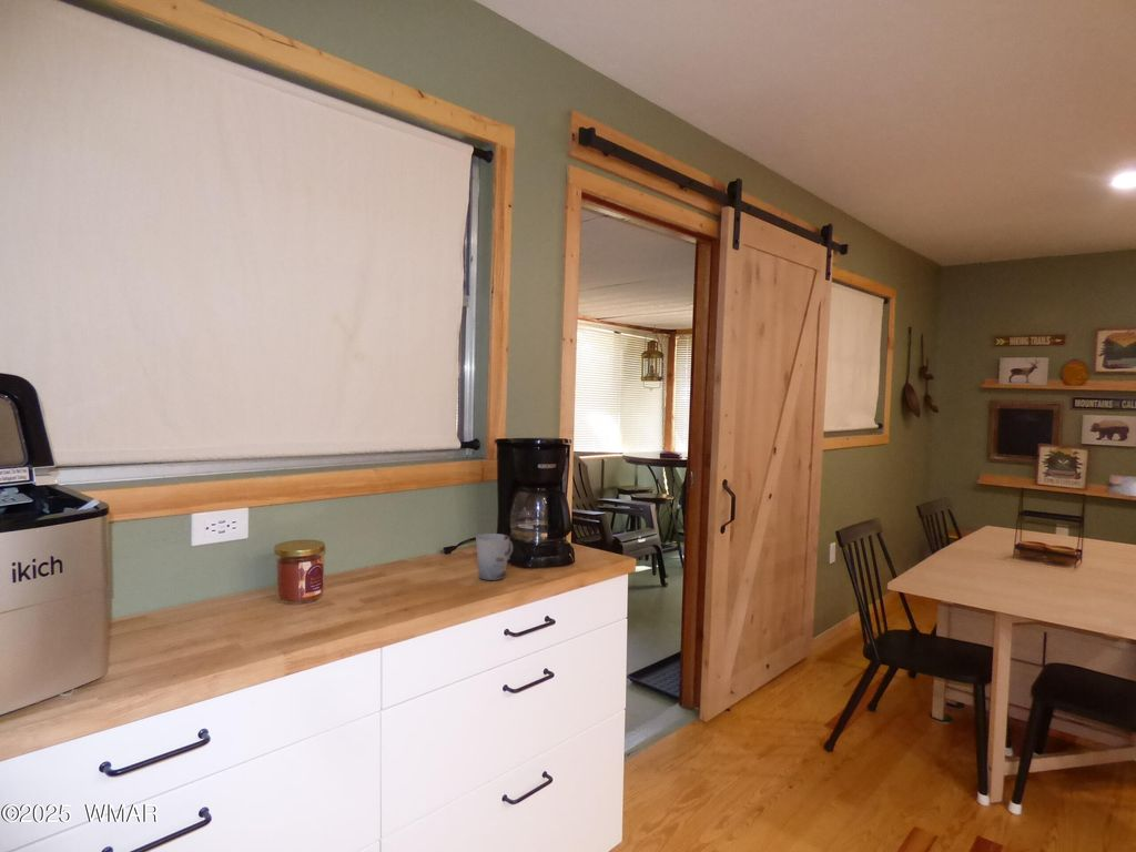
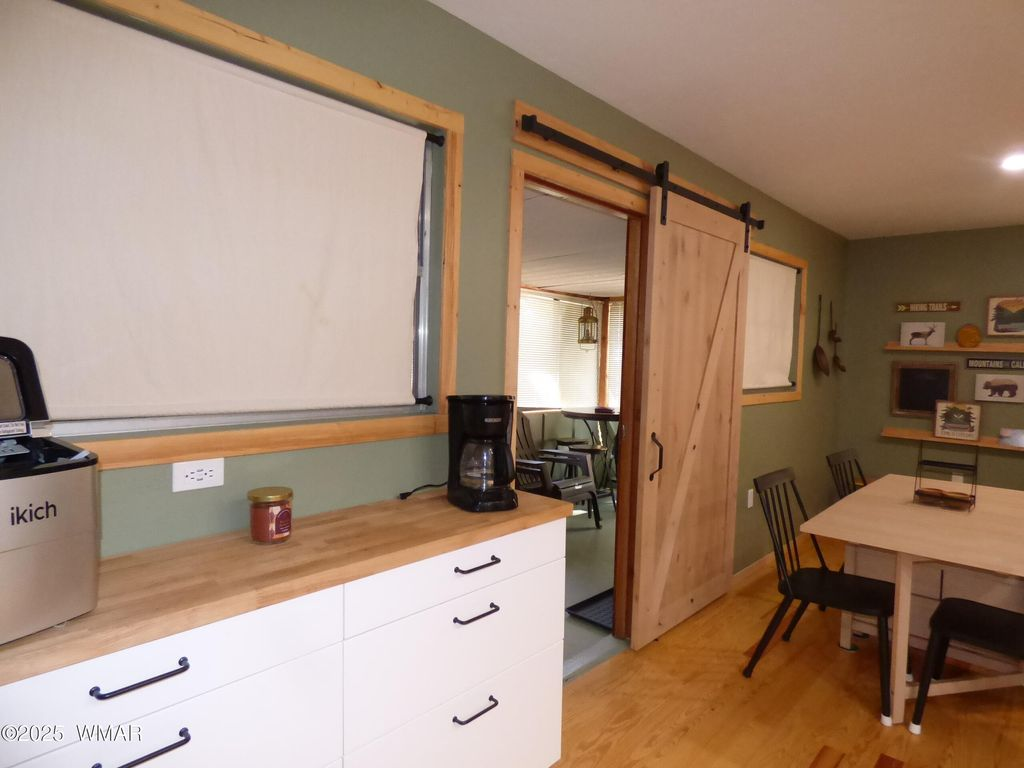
- cup [475,532,514,581]
